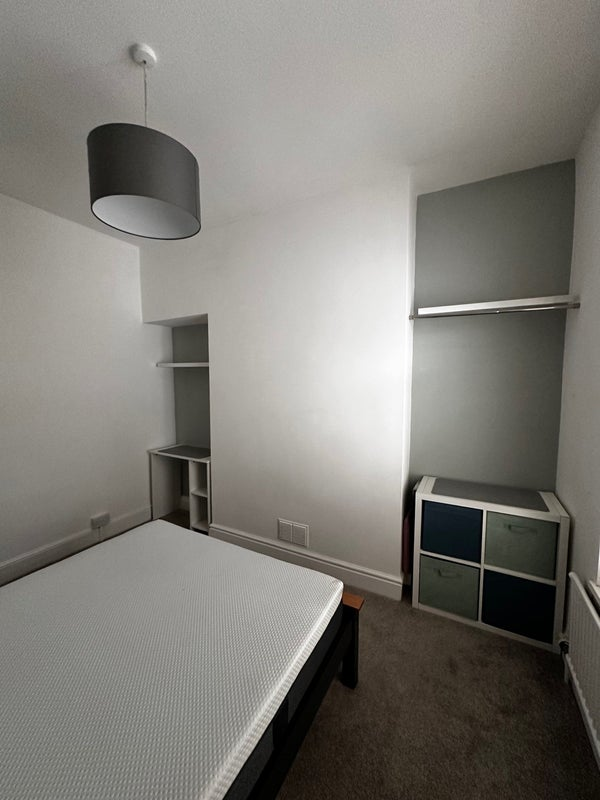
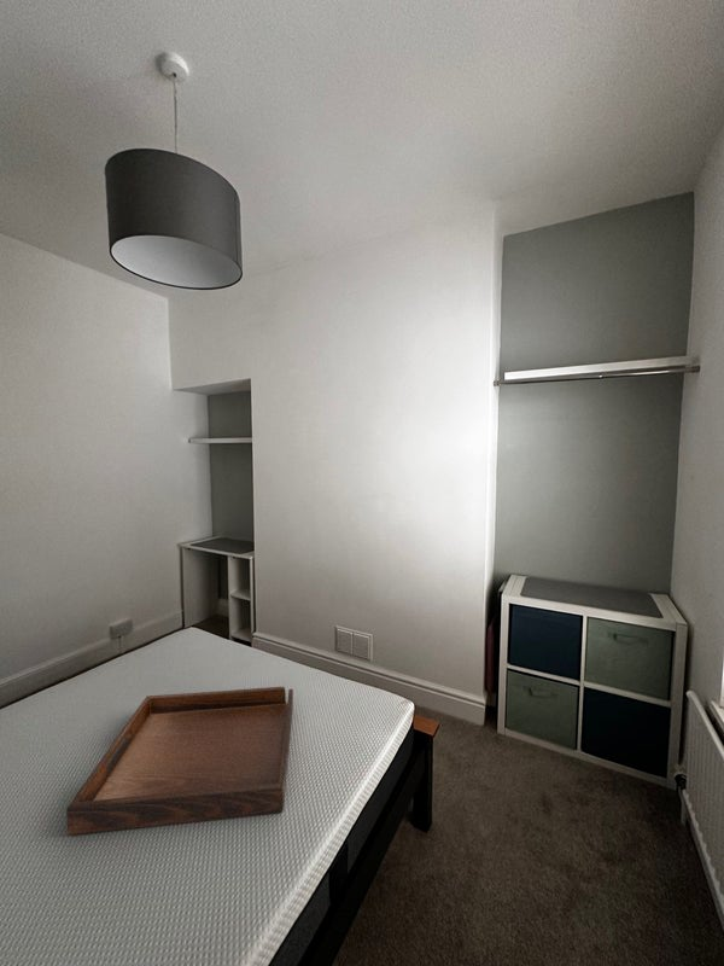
+ serving tray [65,686,294,836]
